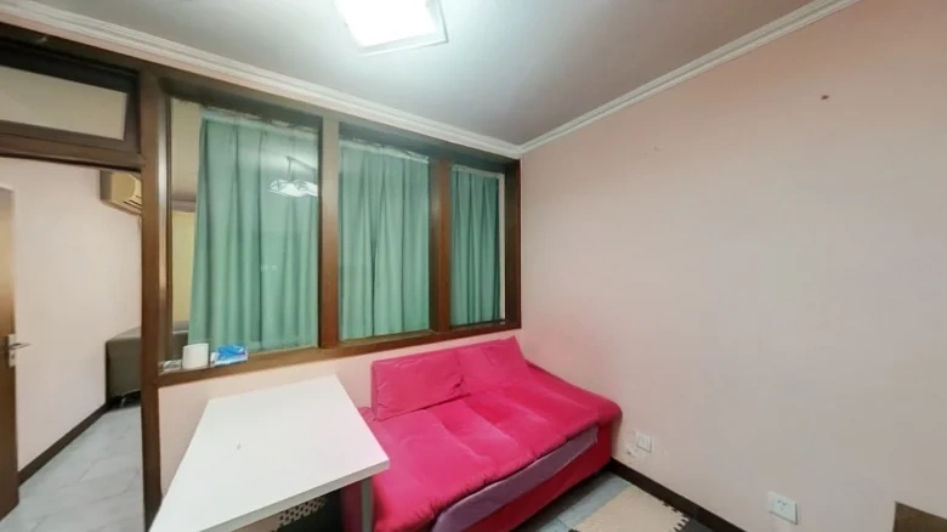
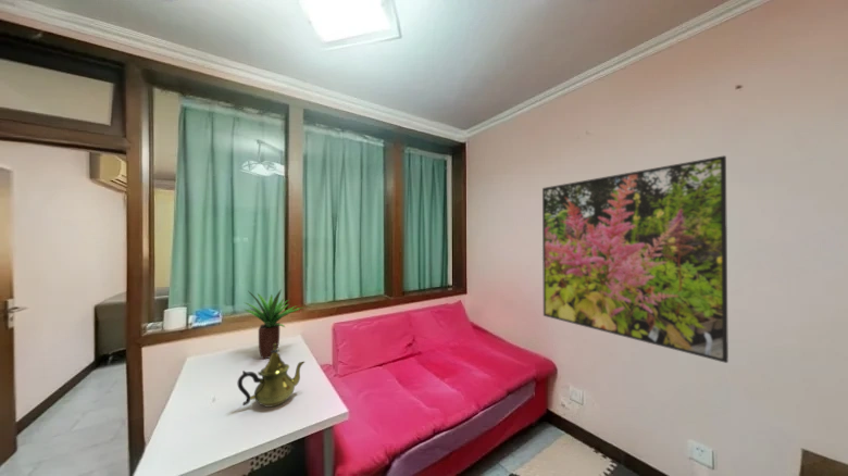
+ potted plant [244,289,303,360]
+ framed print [541,154,729,364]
+ teapot [237,343,305,409]
